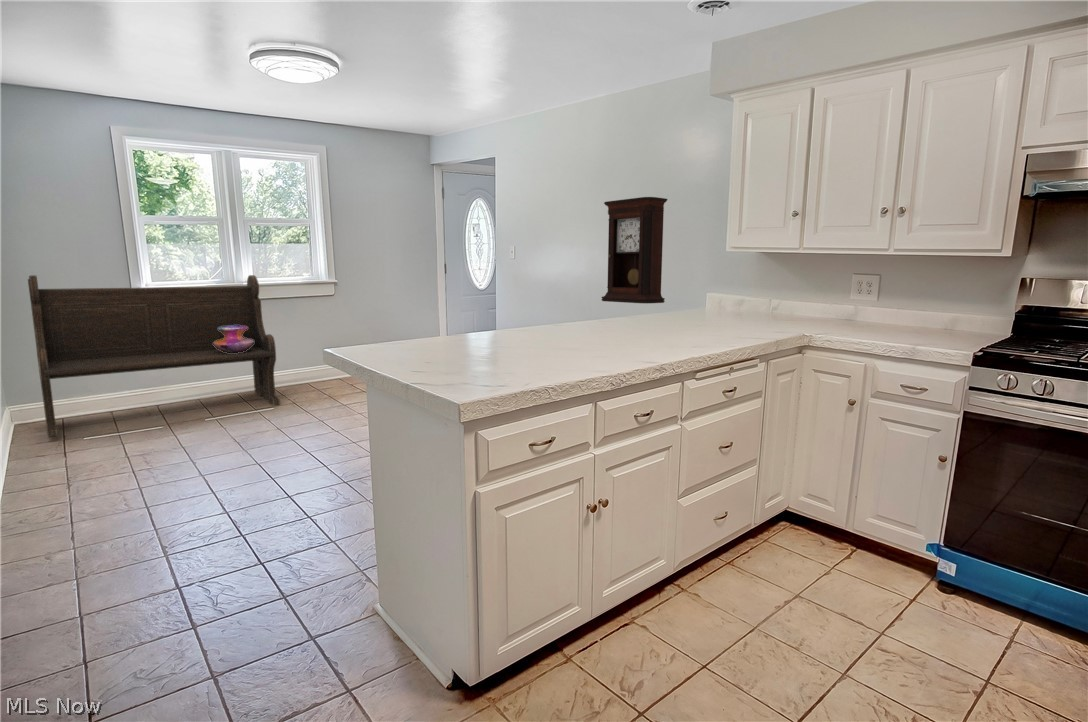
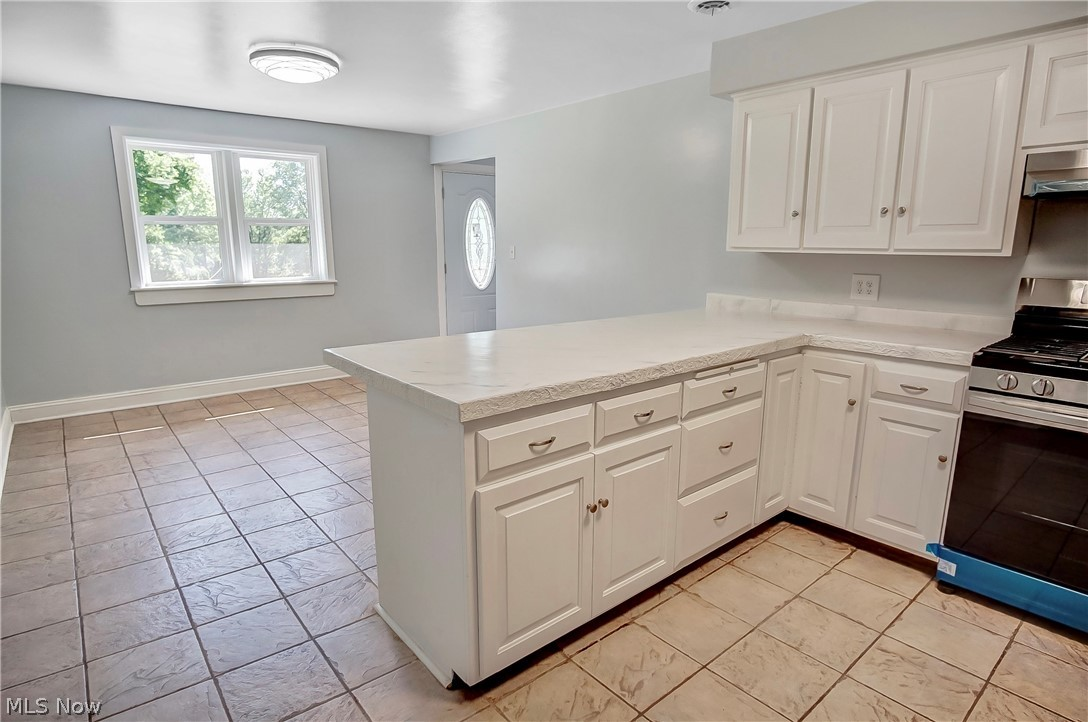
- bench [27,274,281,439]
- pendulum clock [600,196,668,304]
- decorative vase [213,325,254,353]
